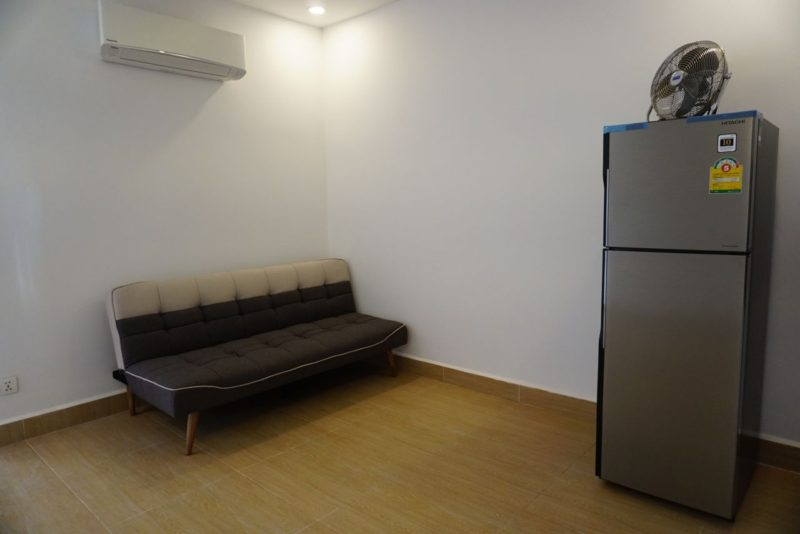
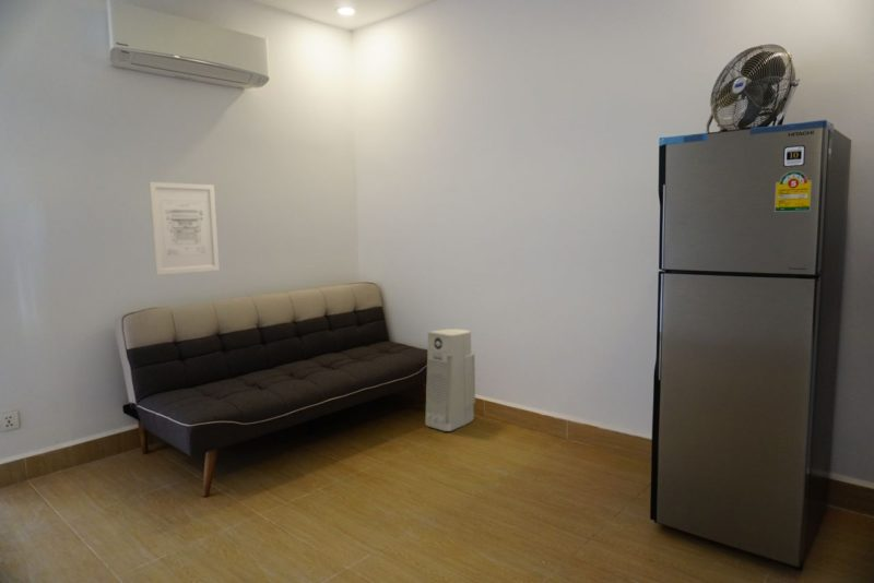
+ air purifier [424,329,476,432]
+ wall art [147,181,221,276]
